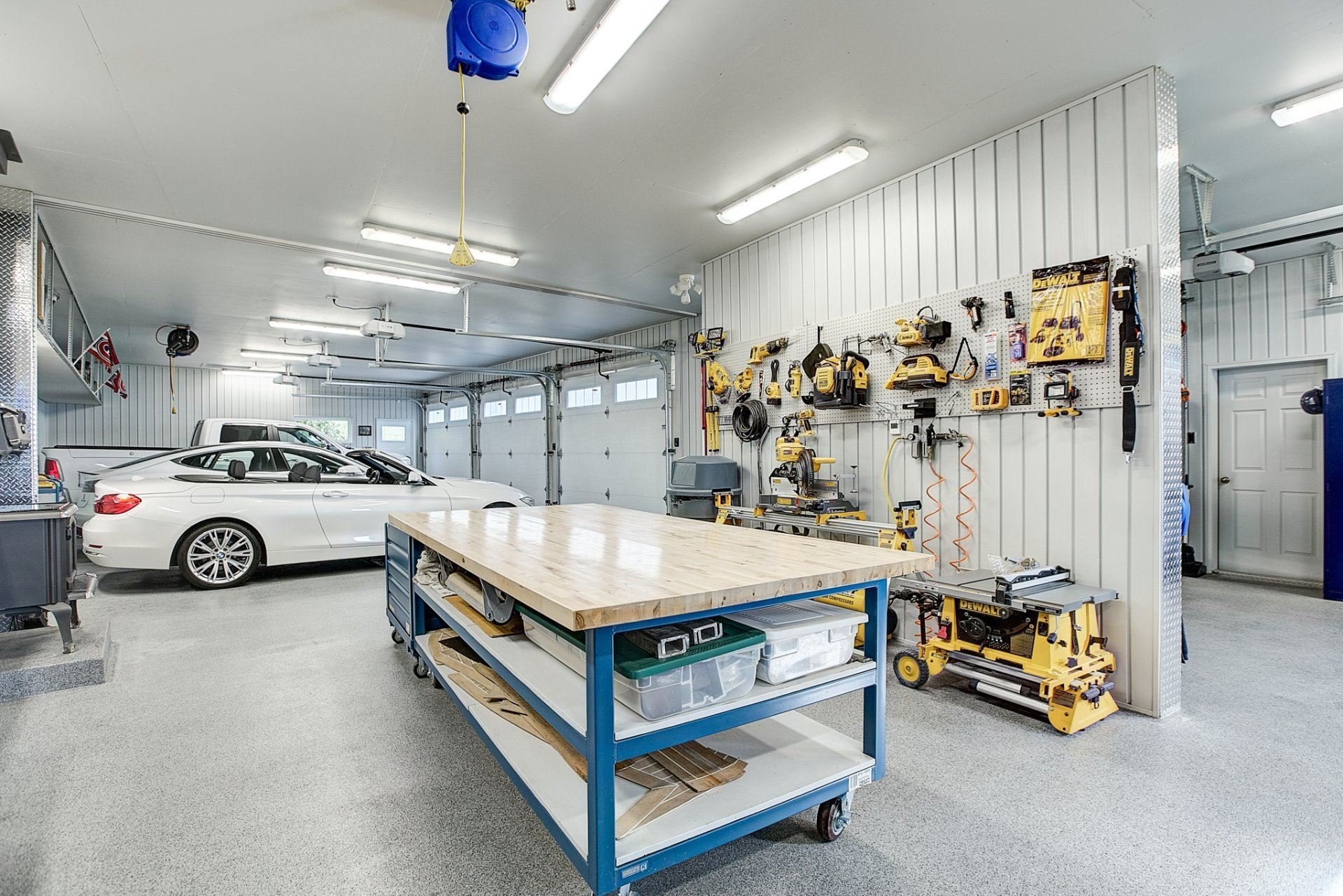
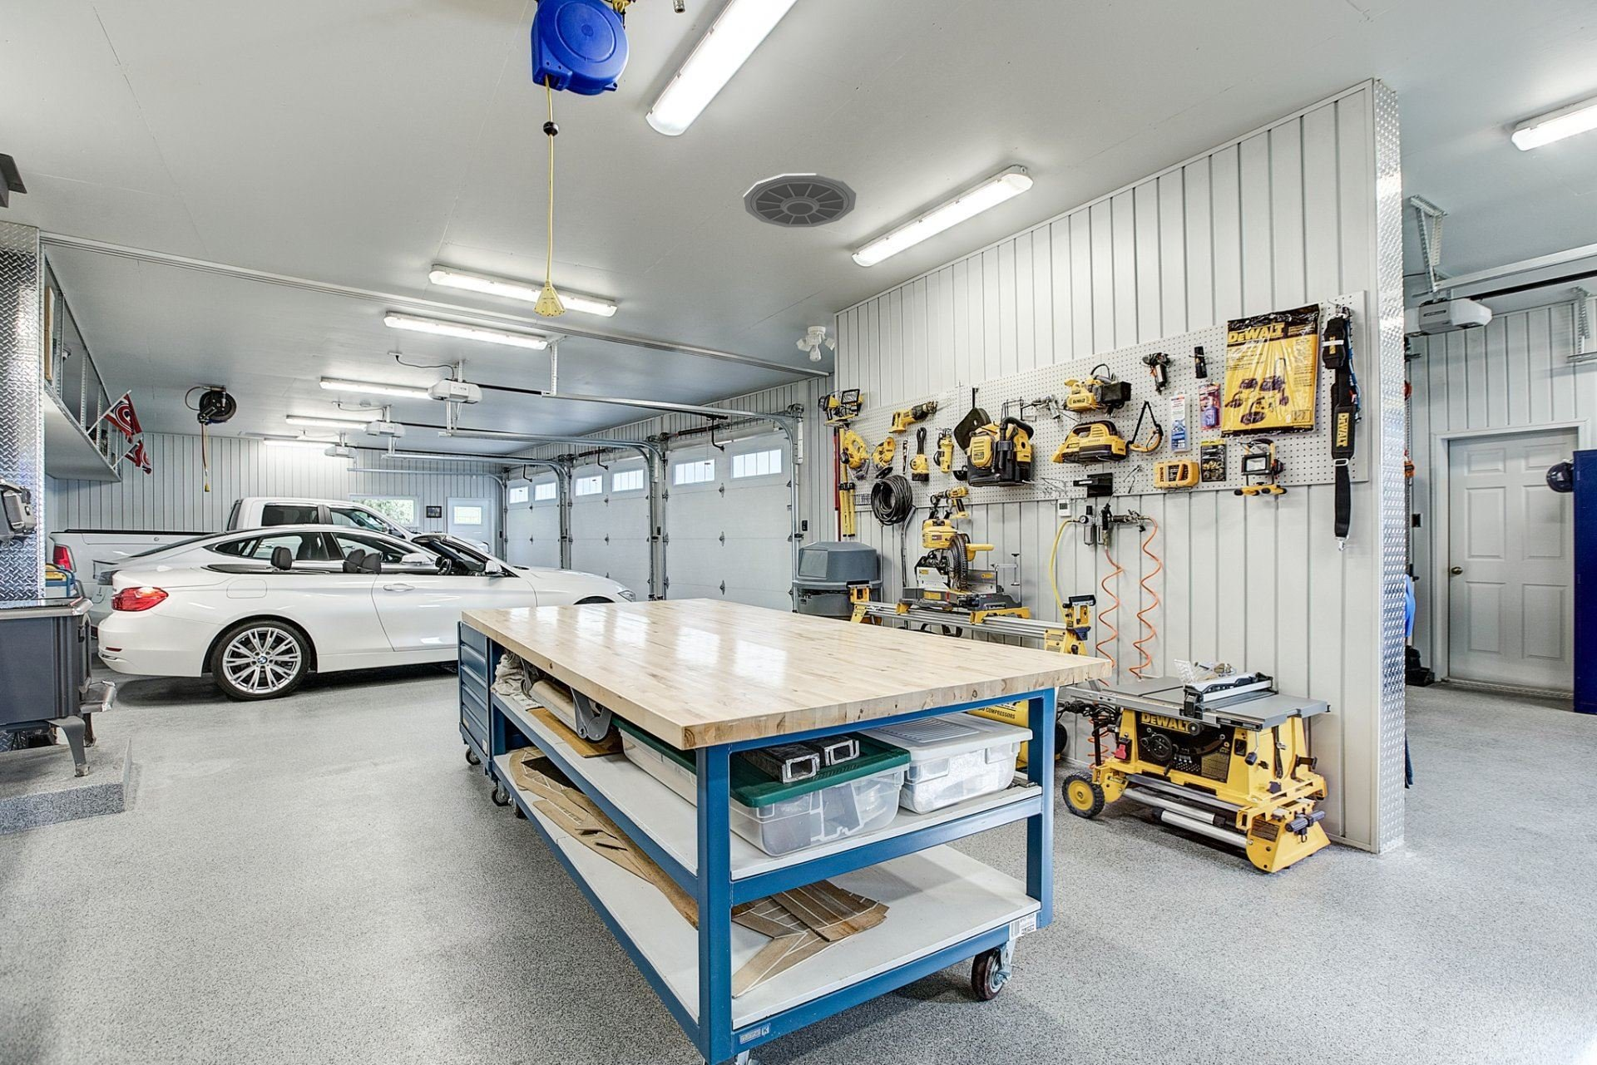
+ ceiling vent [743,172,856,228]
